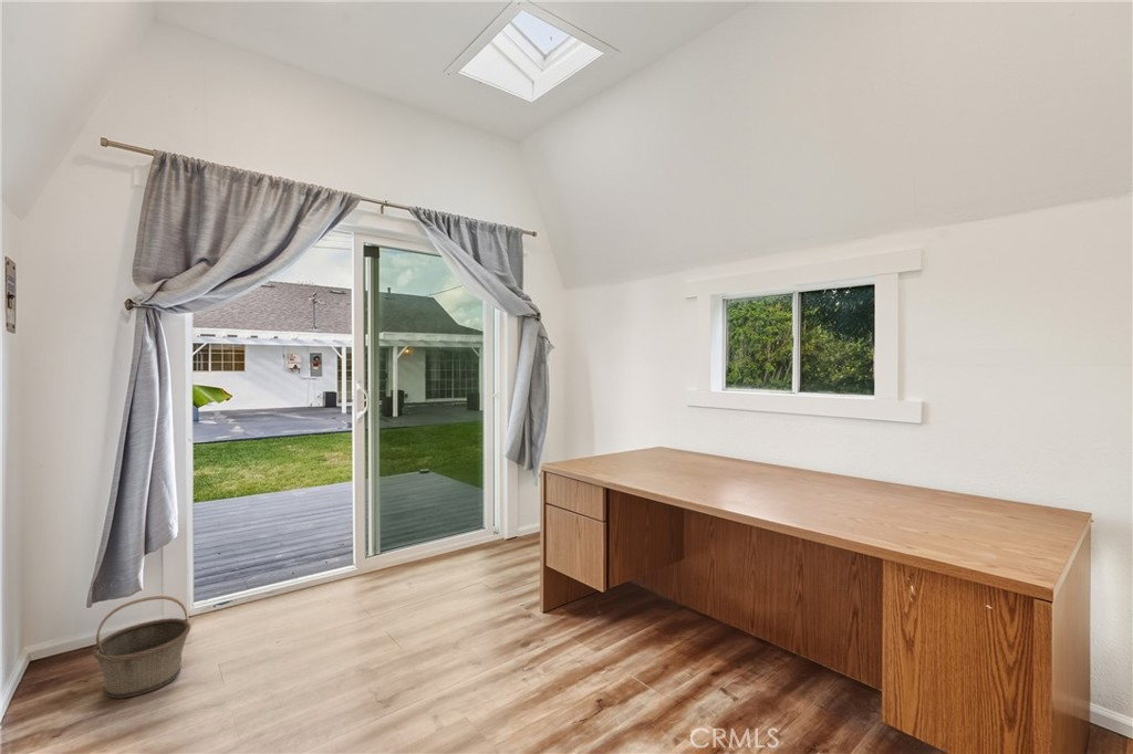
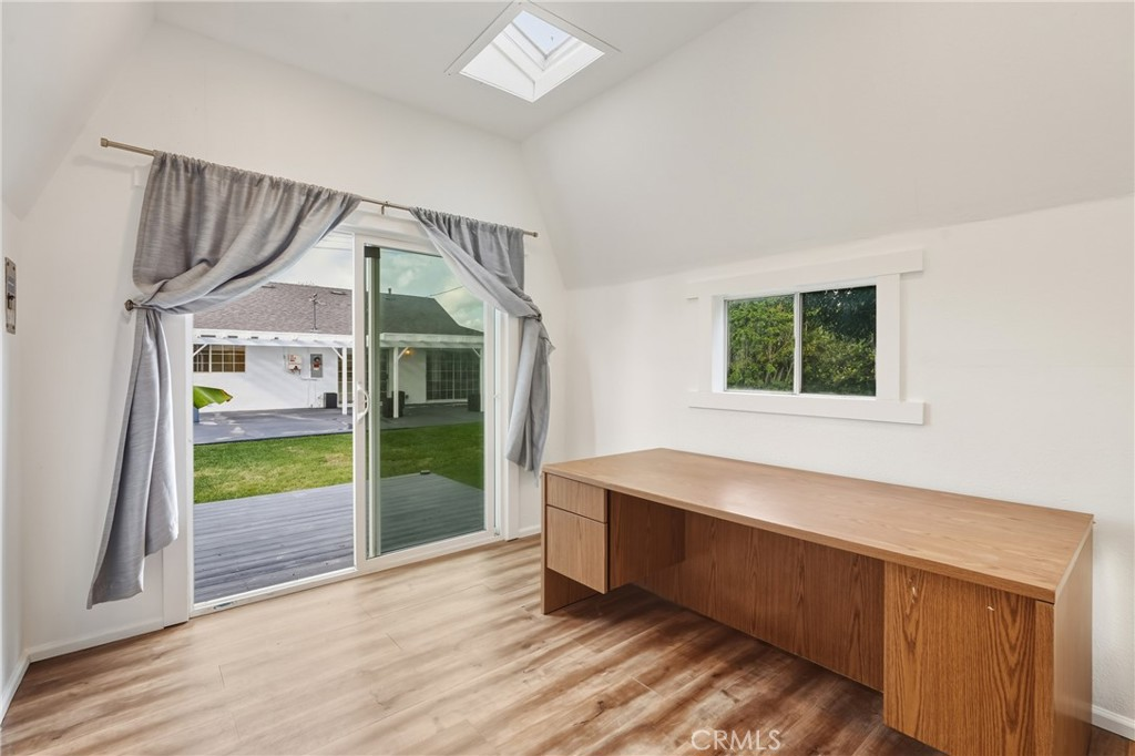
- basket [92,595,191,699]
